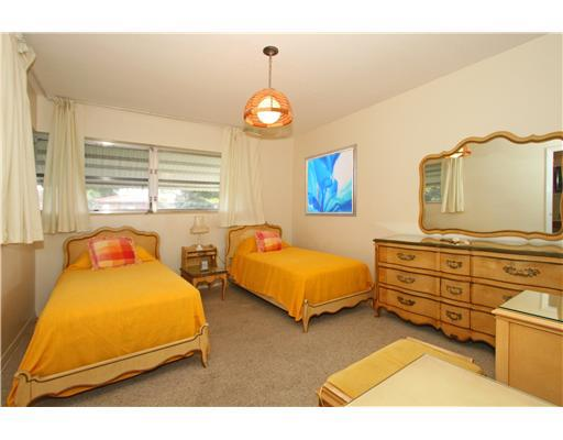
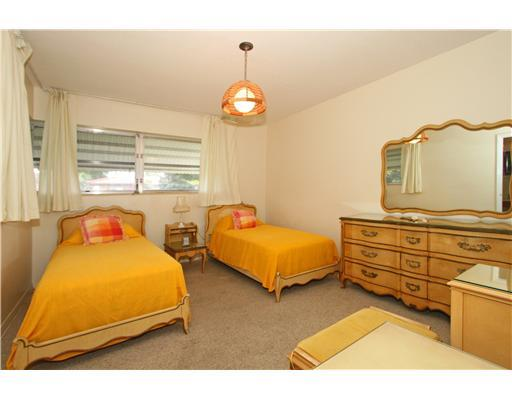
- wall art [303,143,357,218]
